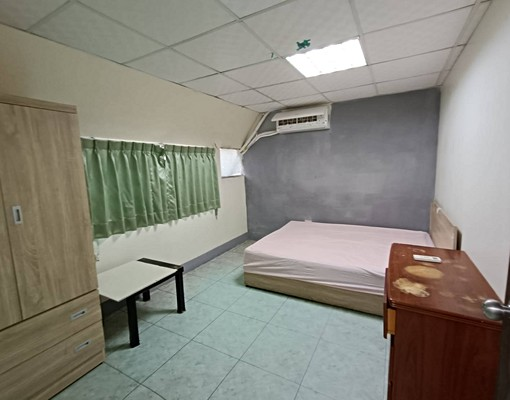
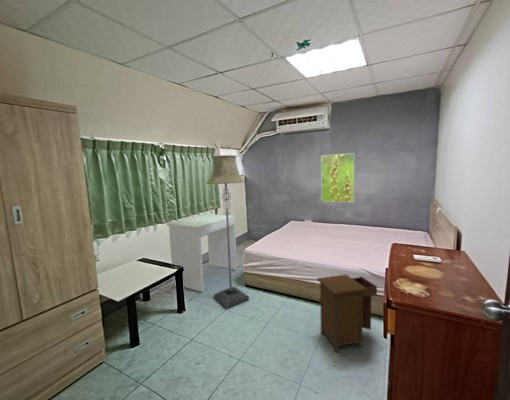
+ nightstand [316,274,378,353]
+ desk [166,213,238,293]
+ floor lamp [205,154,250,310]
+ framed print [320,152,355,203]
